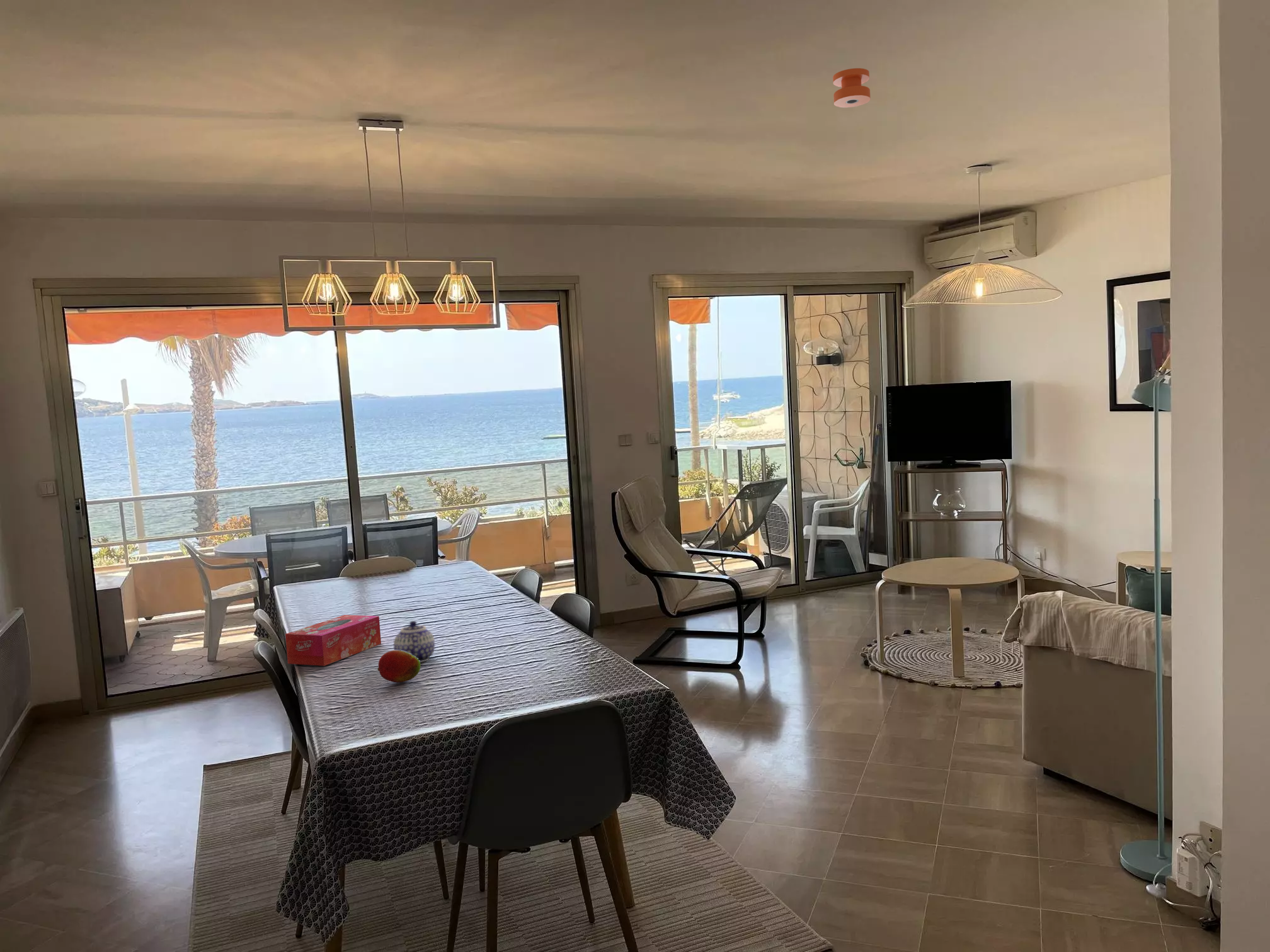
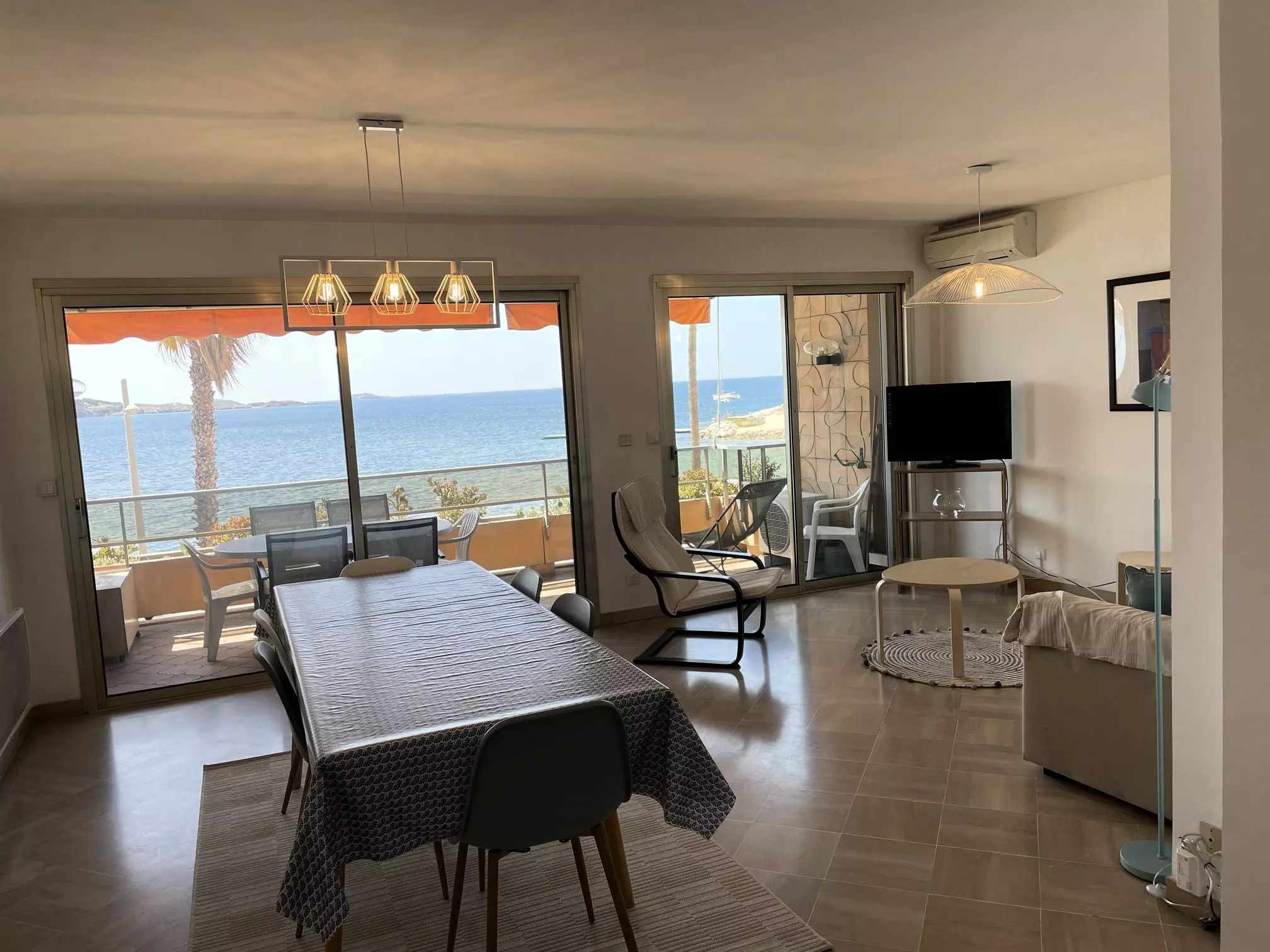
- teapot [393,620,435,663]
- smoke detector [832,67,871,108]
- fruit [377,650,421,683]
- tissue box [285,615,382,667]
